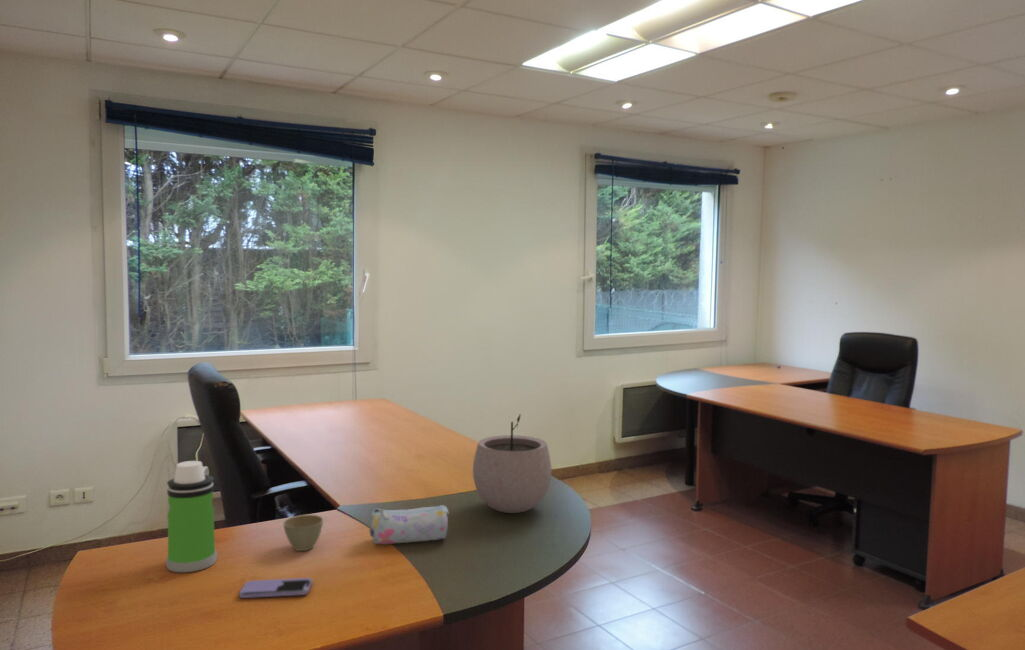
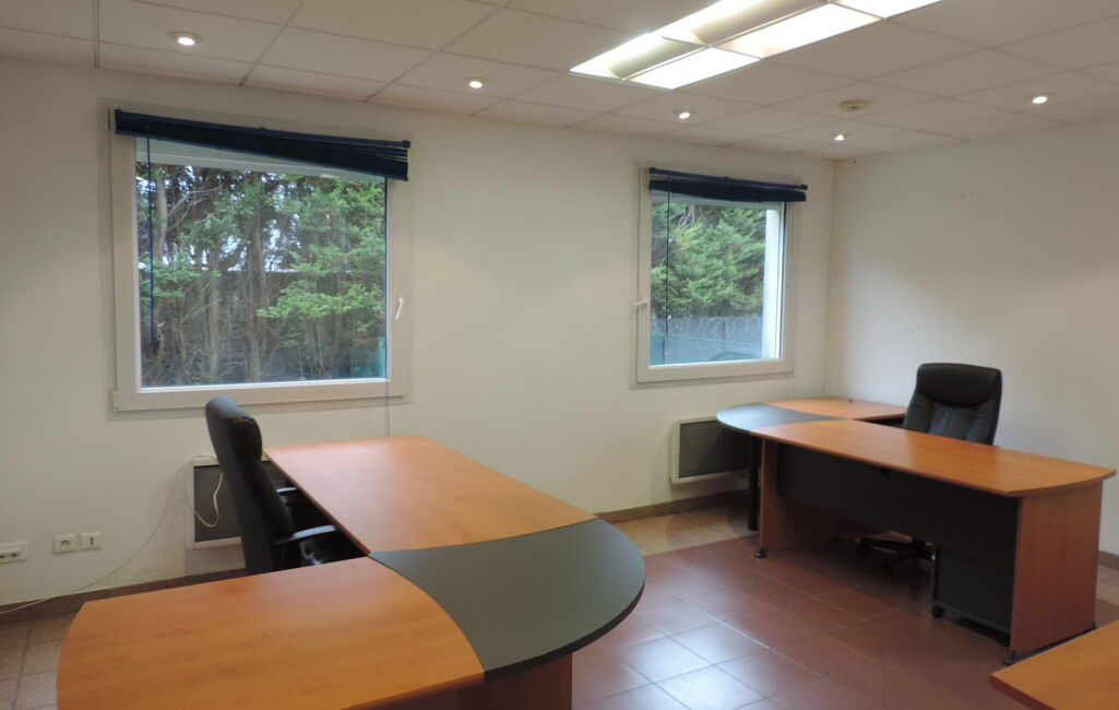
- plant pot [472,413,552,514]
- flower pot [282,514,324,552]
- water bottle [165,460,218,573]
- pencil case [369,504,450,545]
- smartphone [238,577,313,599]
